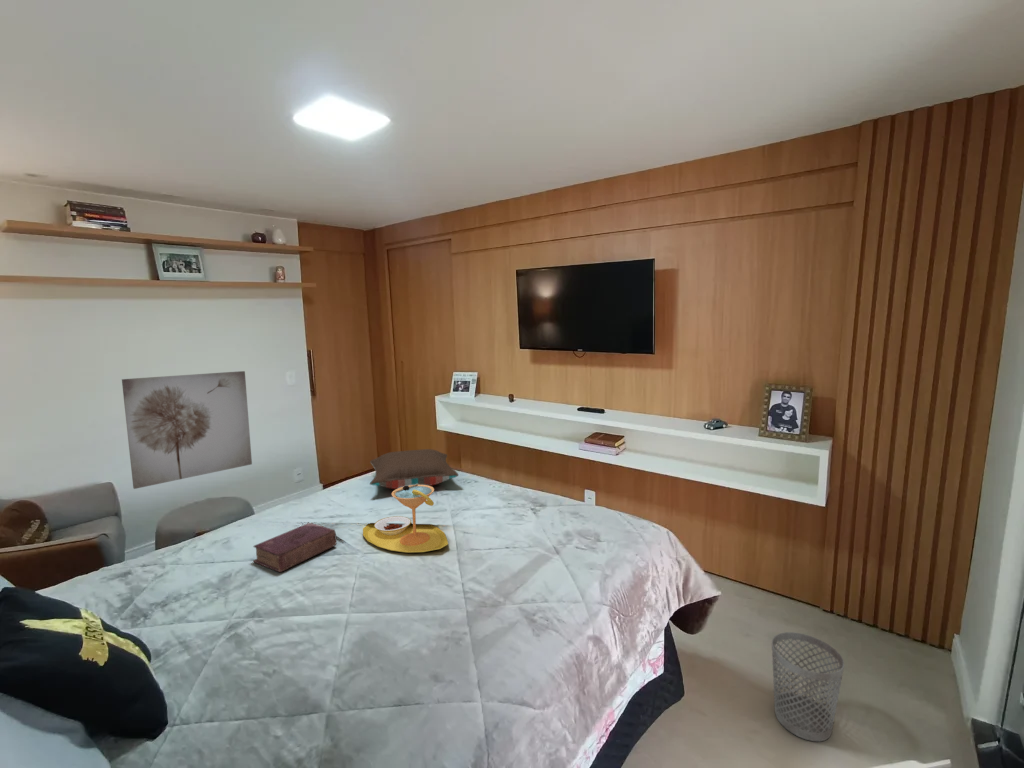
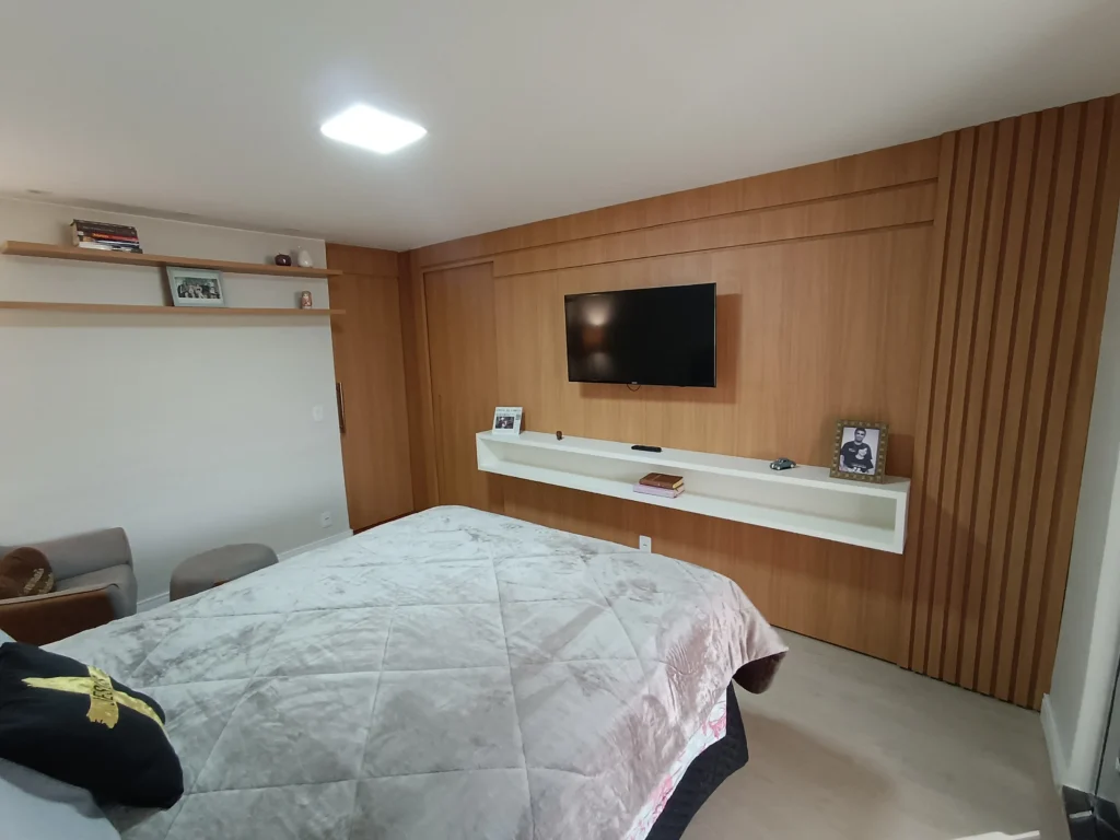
- pillow [369,448,459,490]
- wall art [121,370,253,490]
- book [252,522,338,573]
- wastebasket [771,631,845,742]
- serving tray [362,484,449,554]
